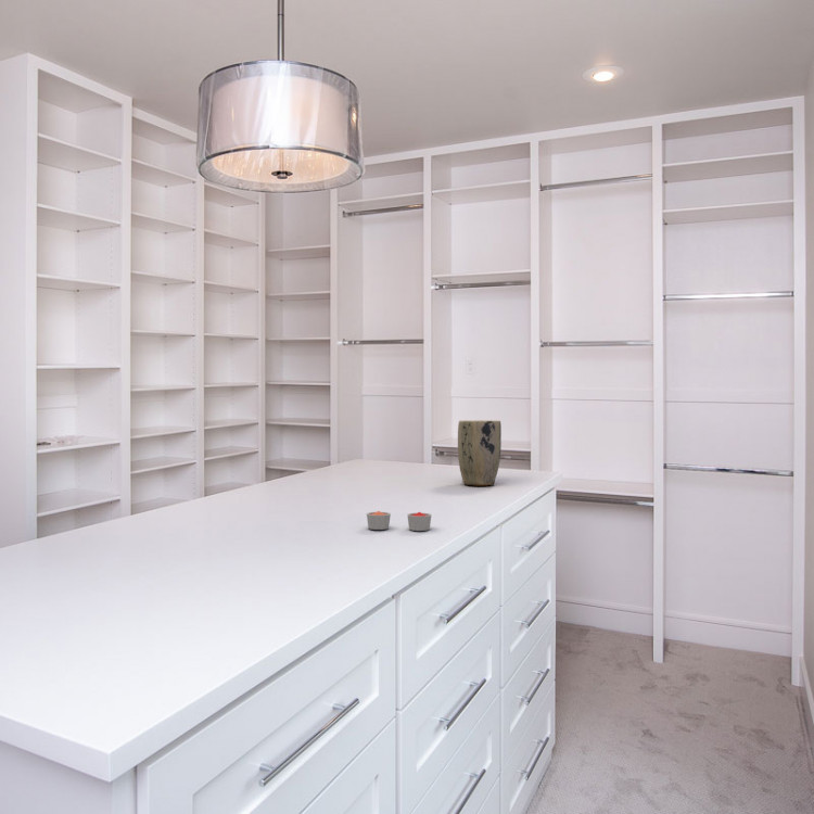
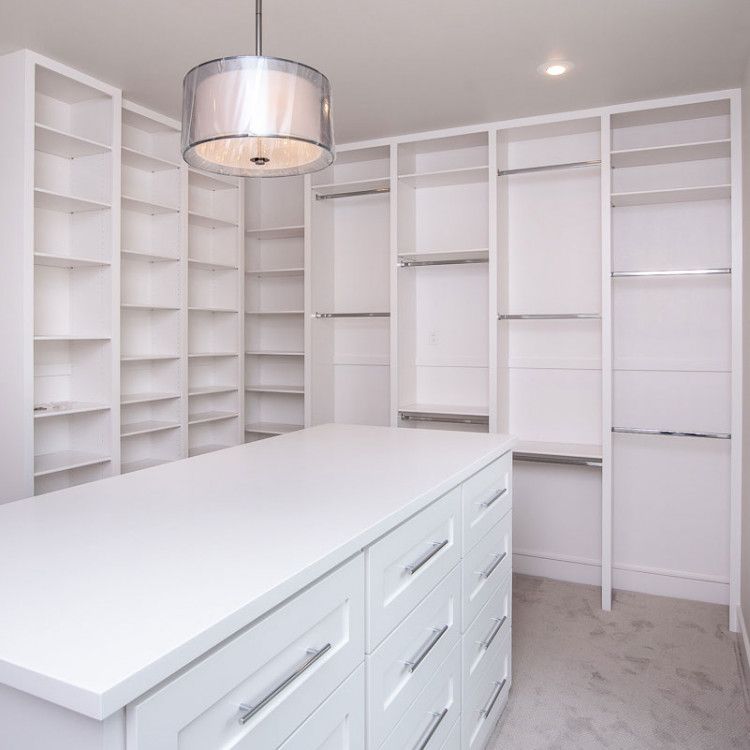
- plant pot [457,419,503,486]
- candle [366,510,432,532]
